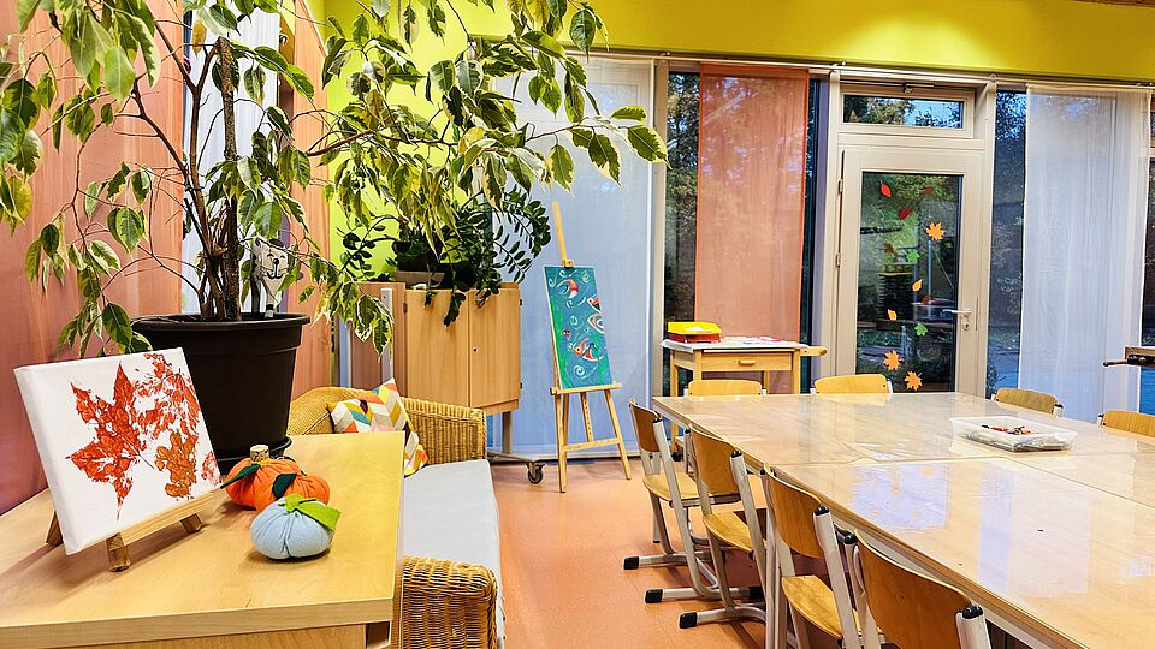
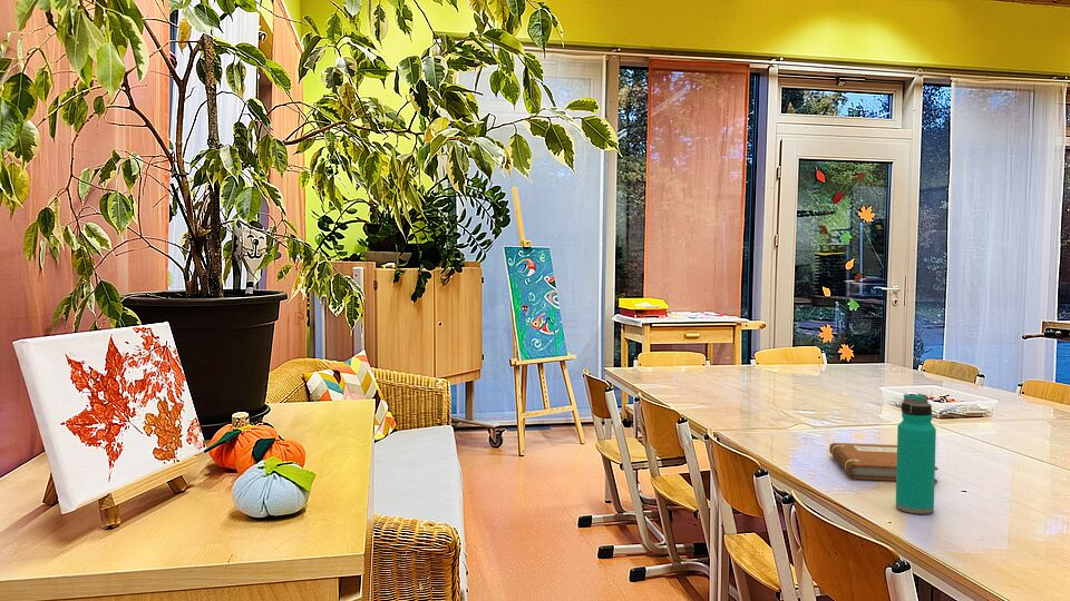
+ notebook [828,442,940,483]
+ water bottle [895,393,937,515]
